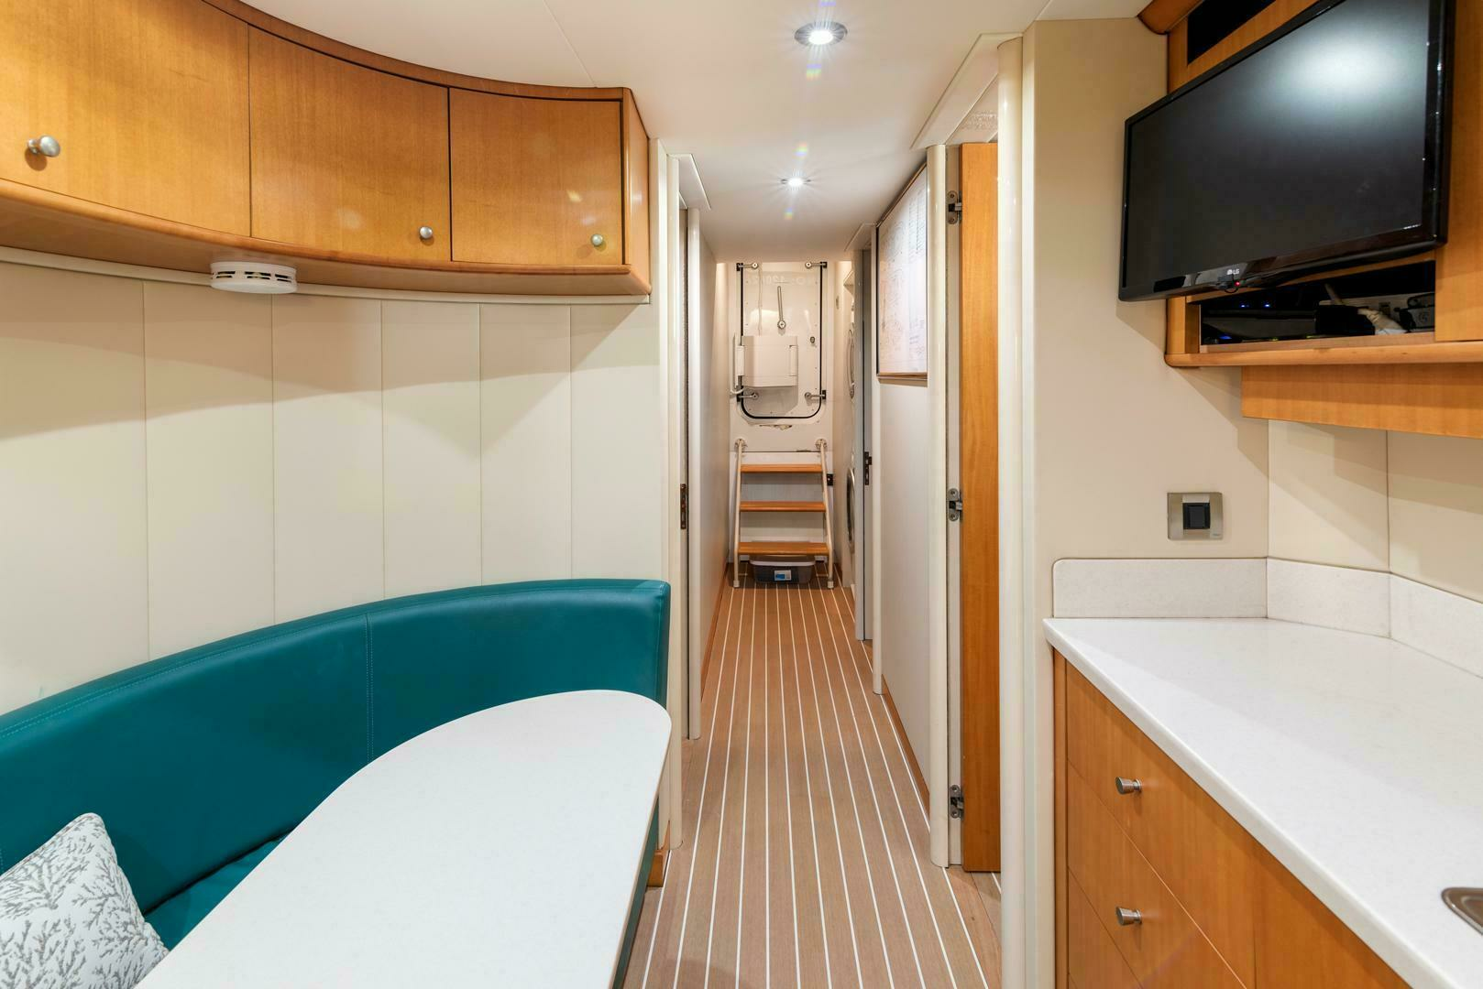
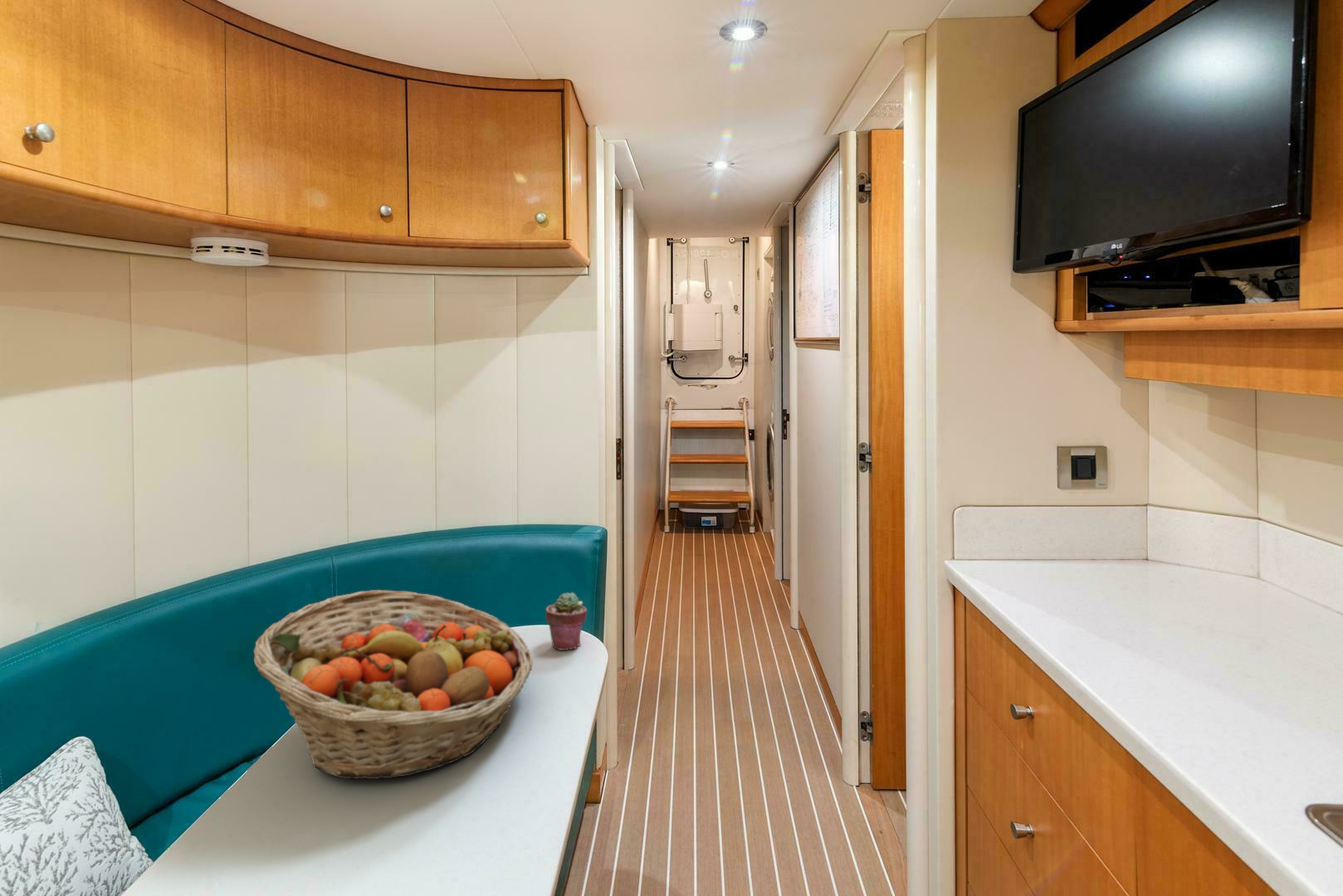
+ potted succulent [545,592,588,651]
+ fruit basket [253,589,533,780]
